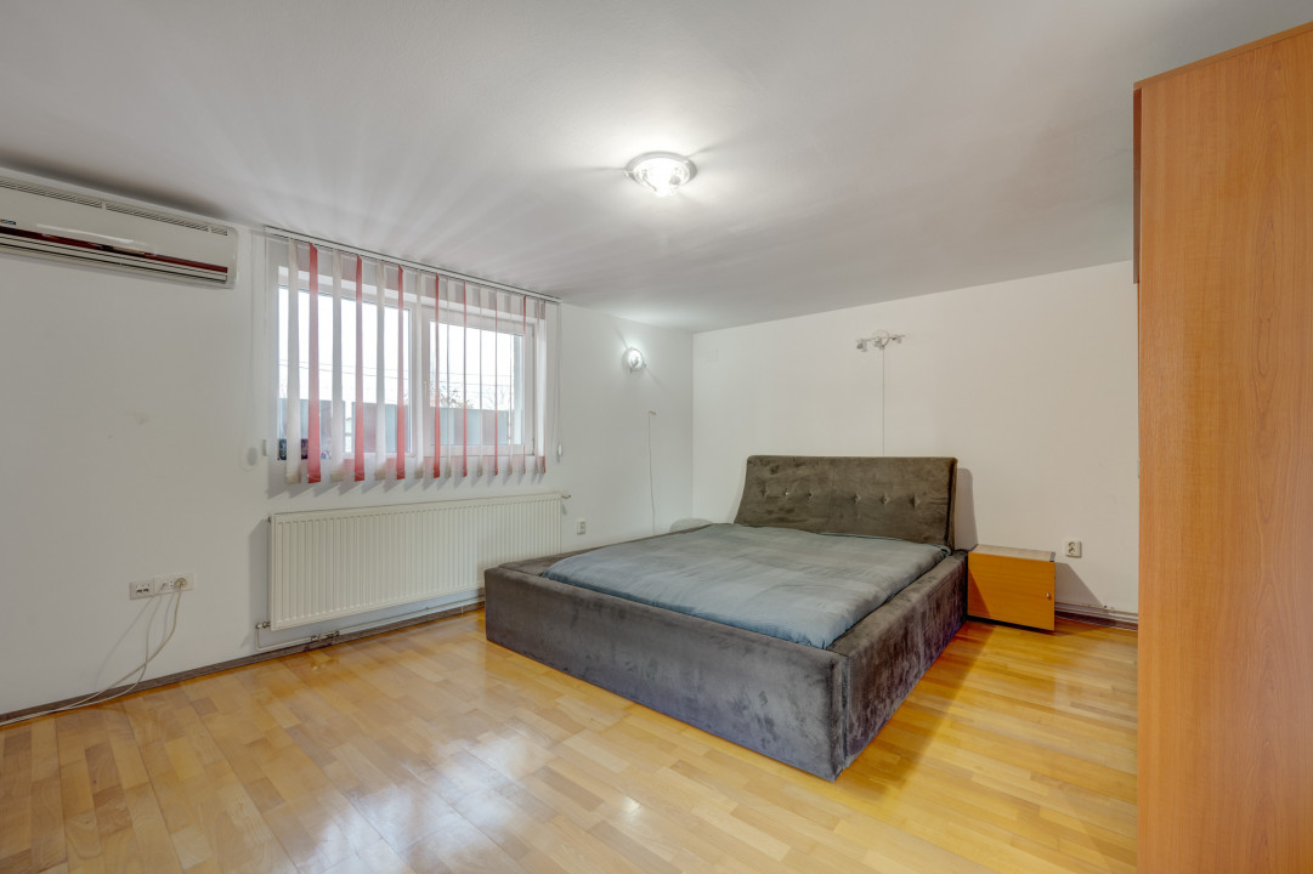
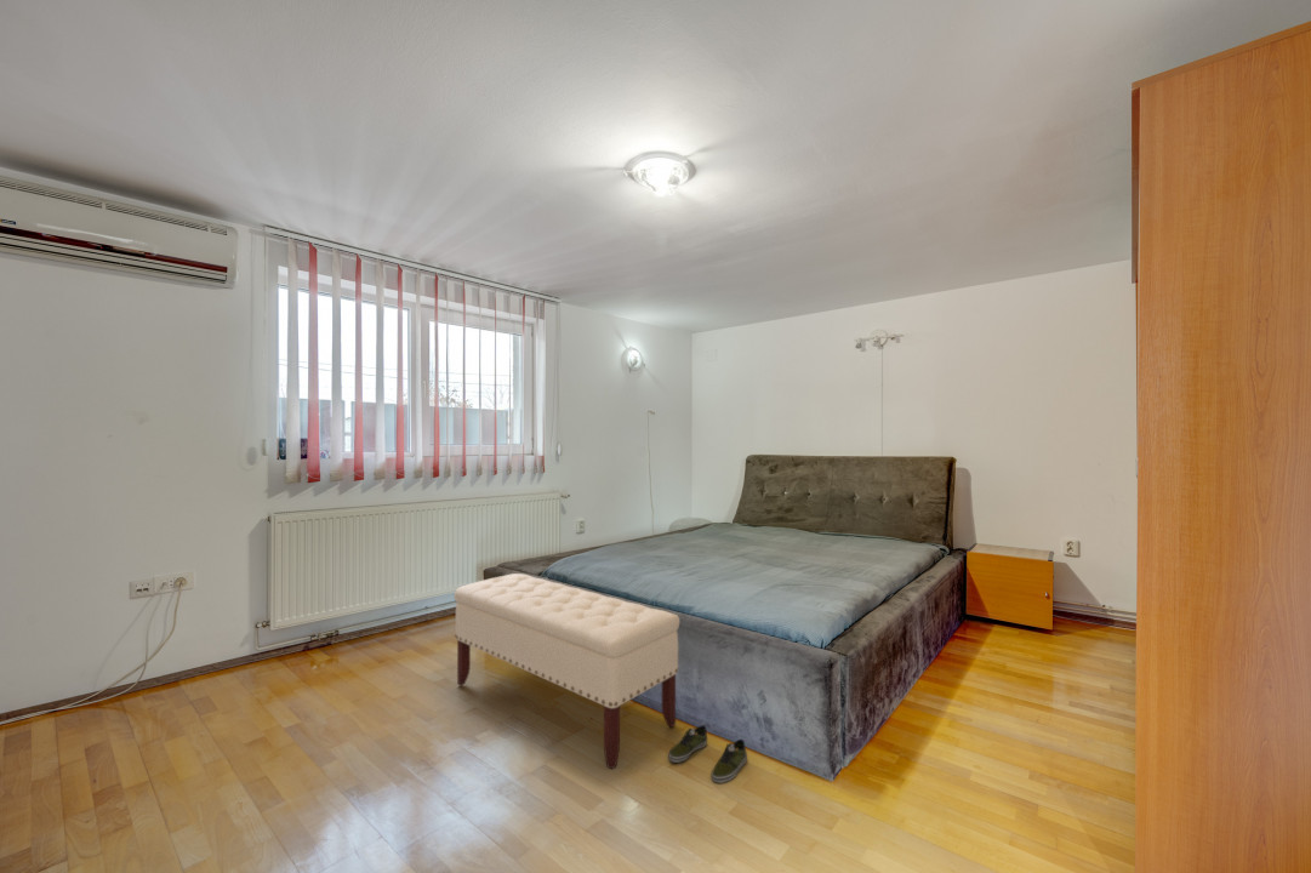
+ shoe [667,724,748,784]
+ bench [454,572,680,770]
